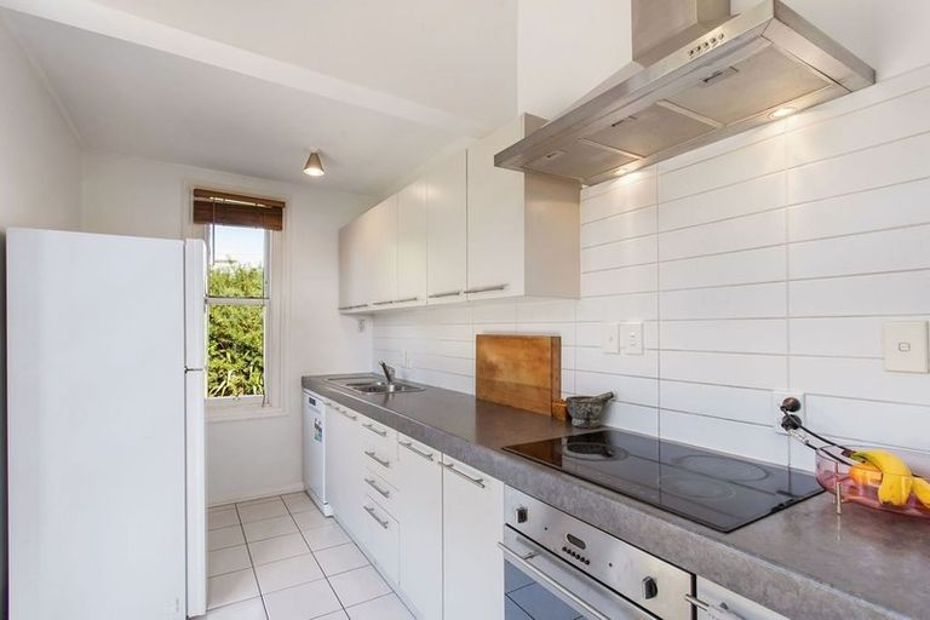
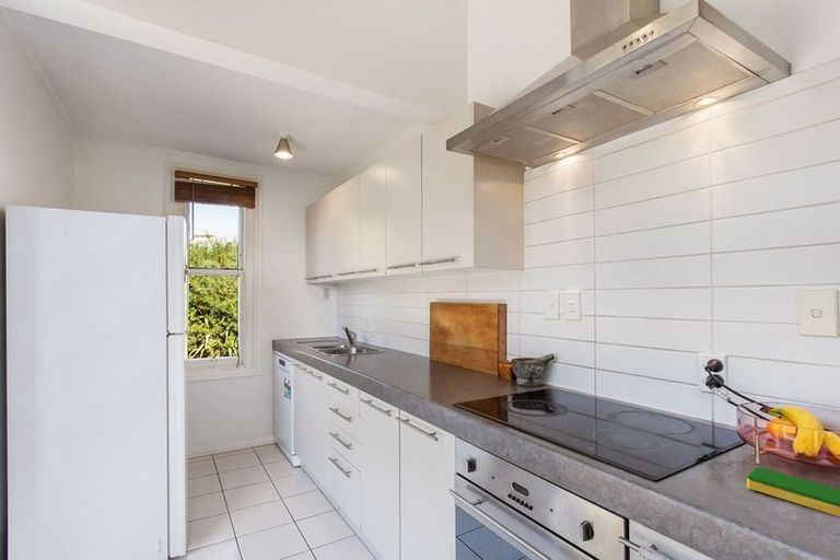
+ dish sponge [746,466,840,517]
